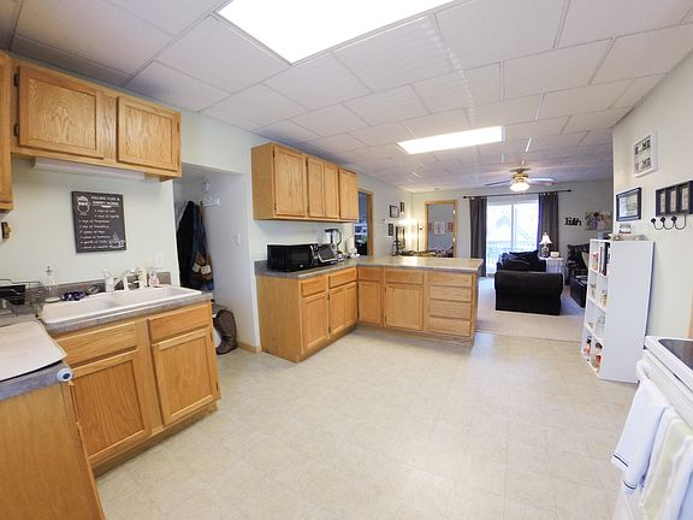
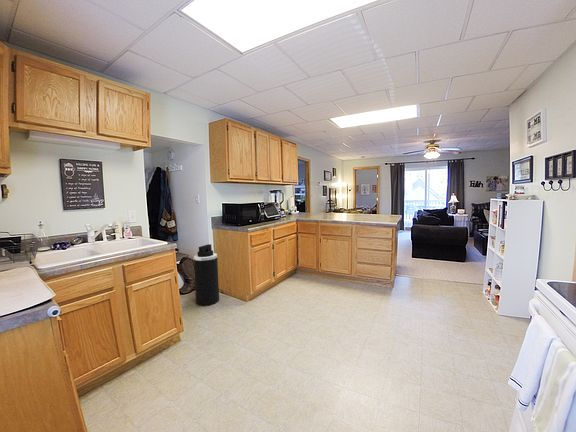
+ trash can [193,243,220,307]
